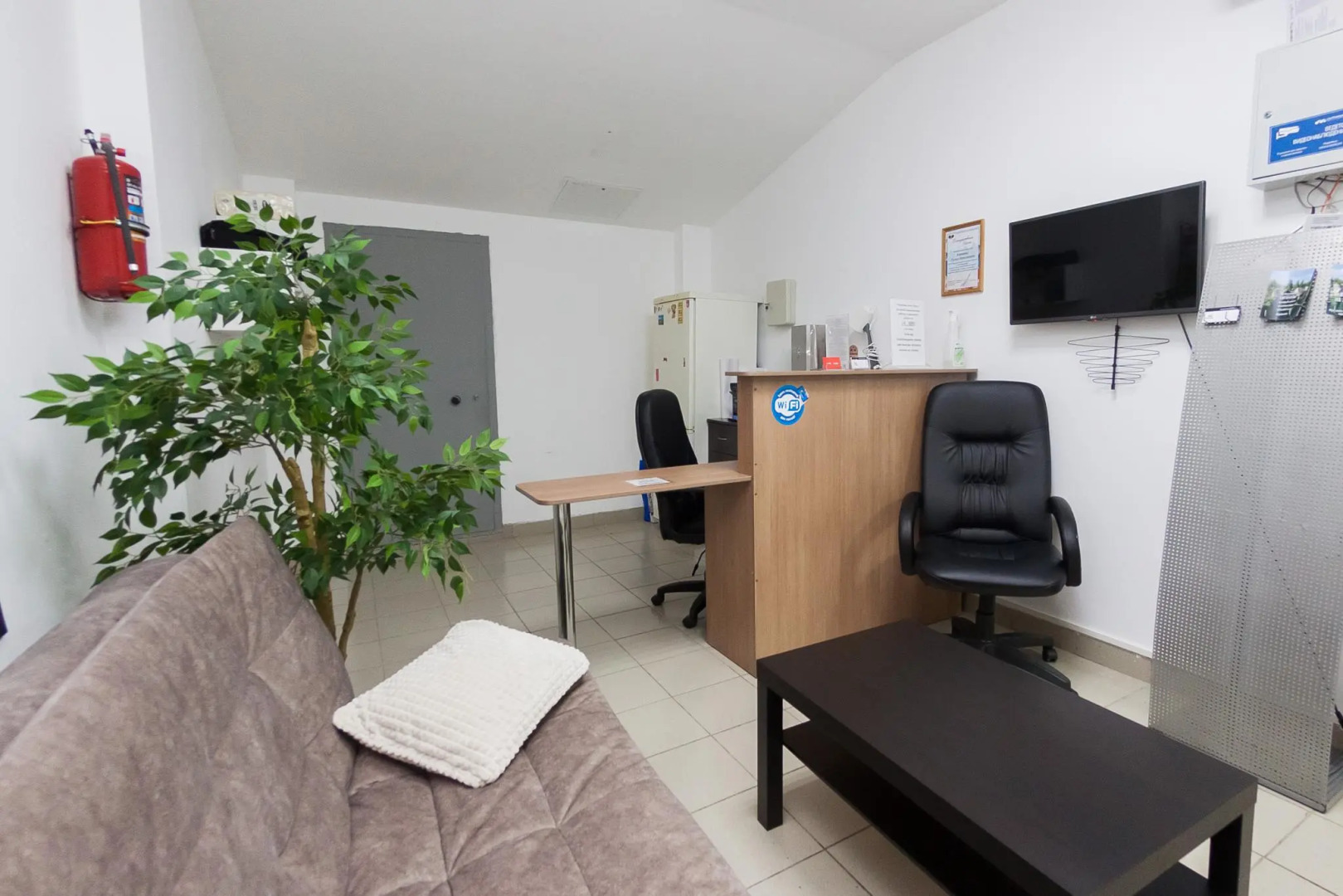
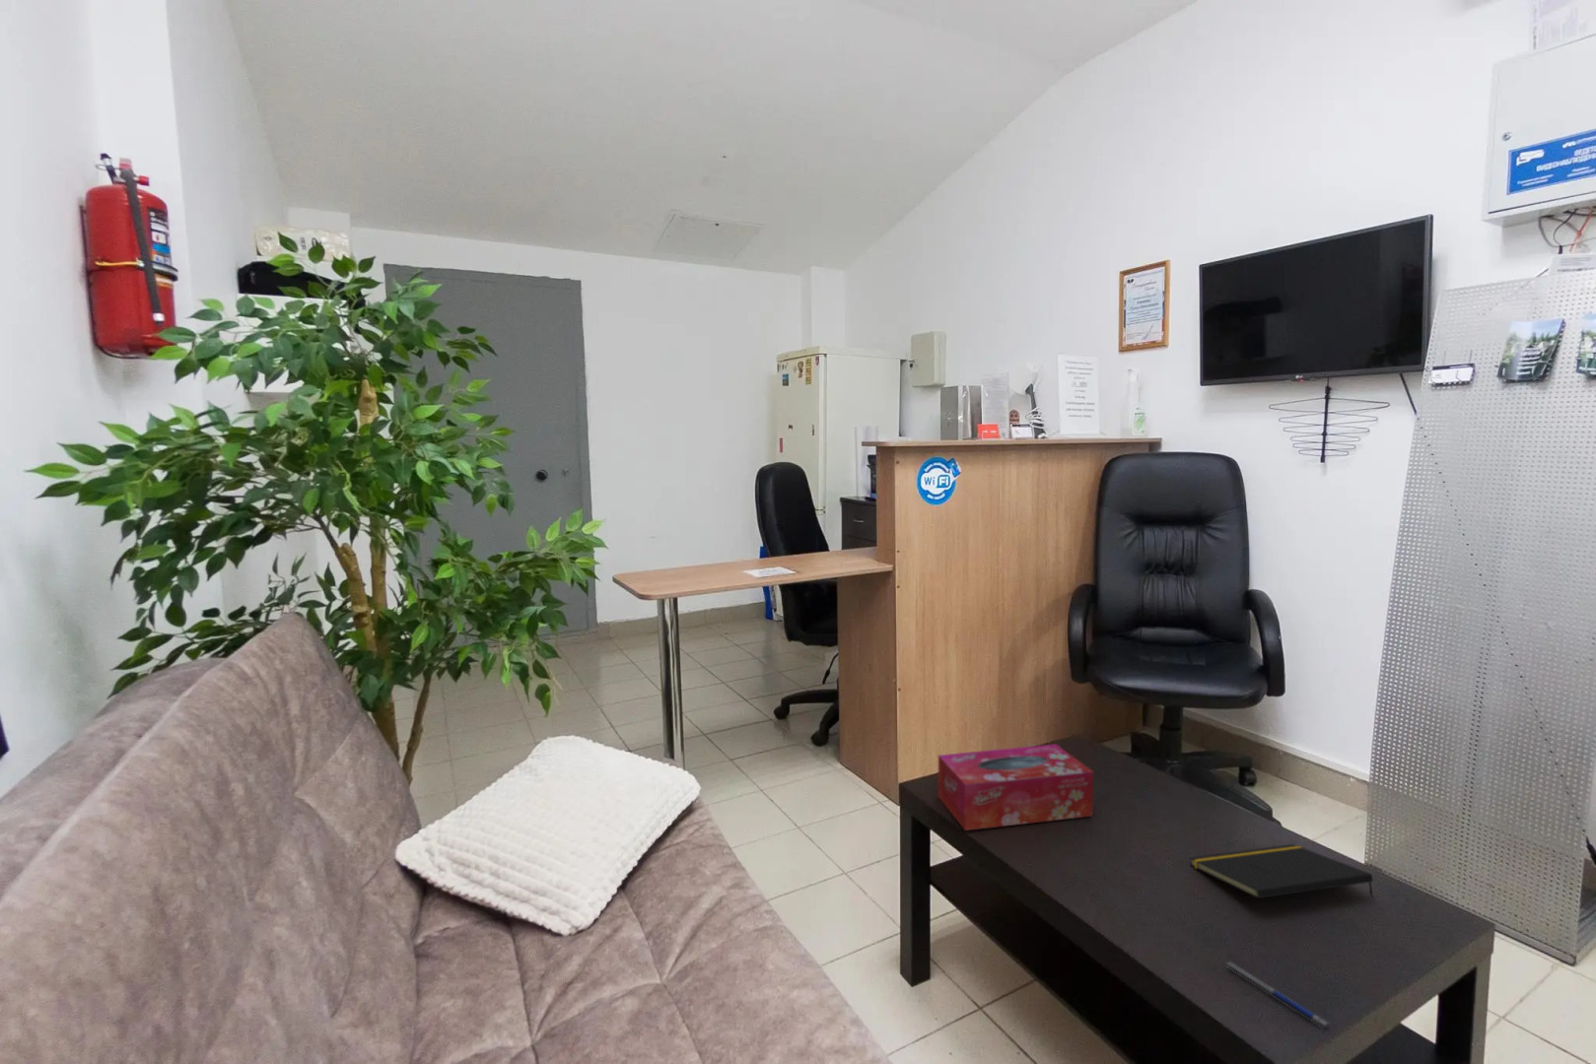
+ pen [1224,961,1330,1030]
+ notepad [1188,843,1374,899]
+ tissue box [938,743,1095,831]
